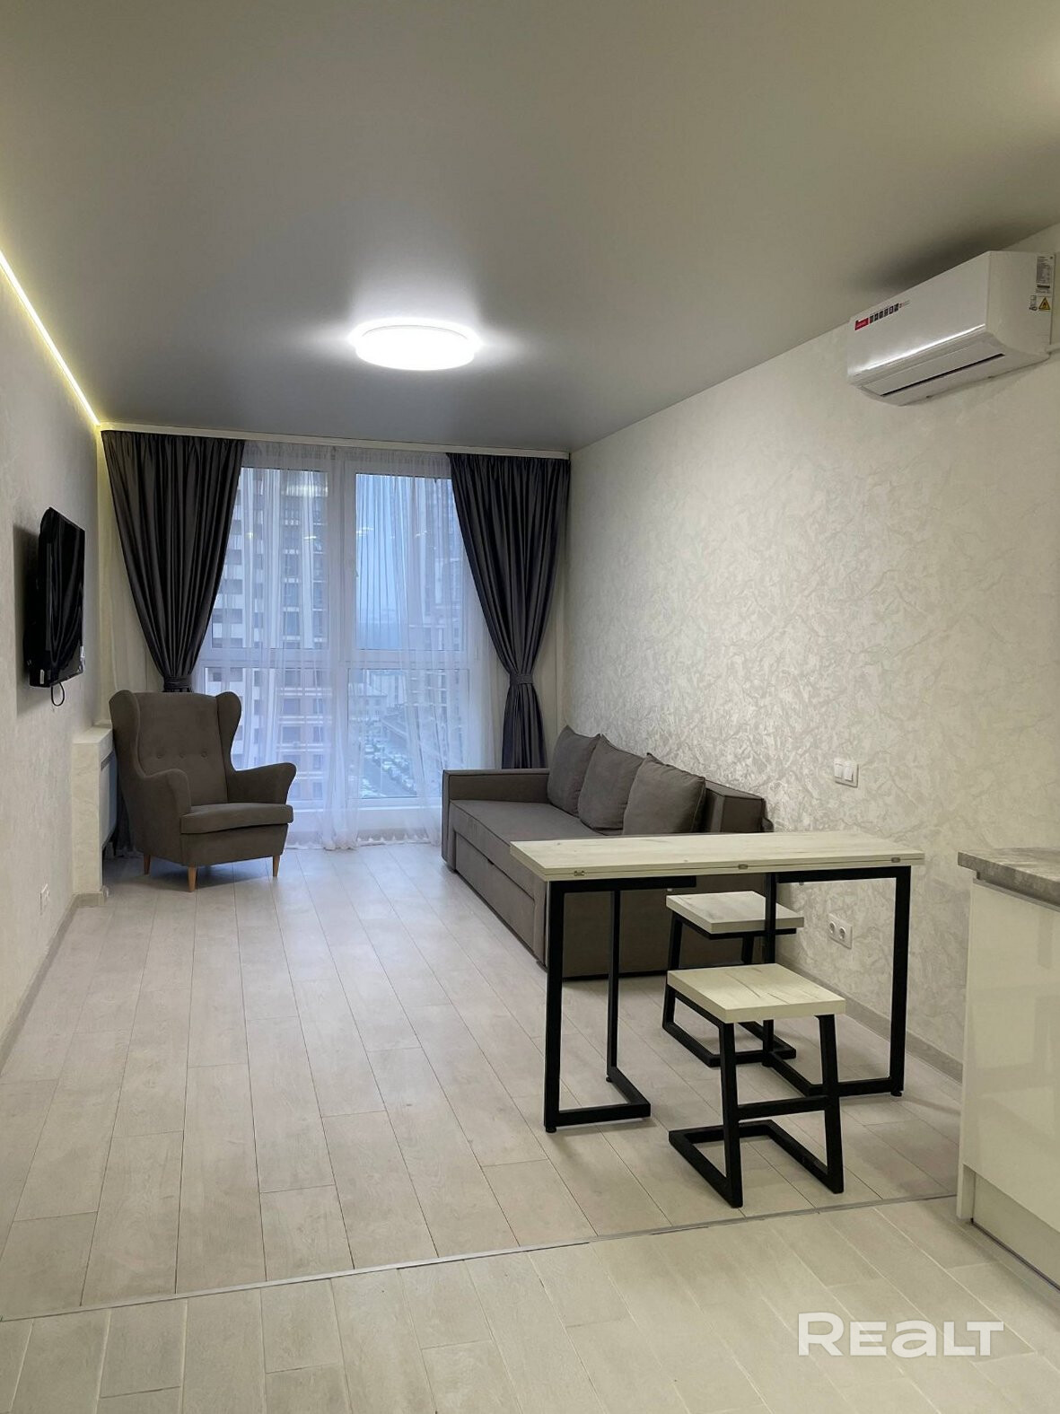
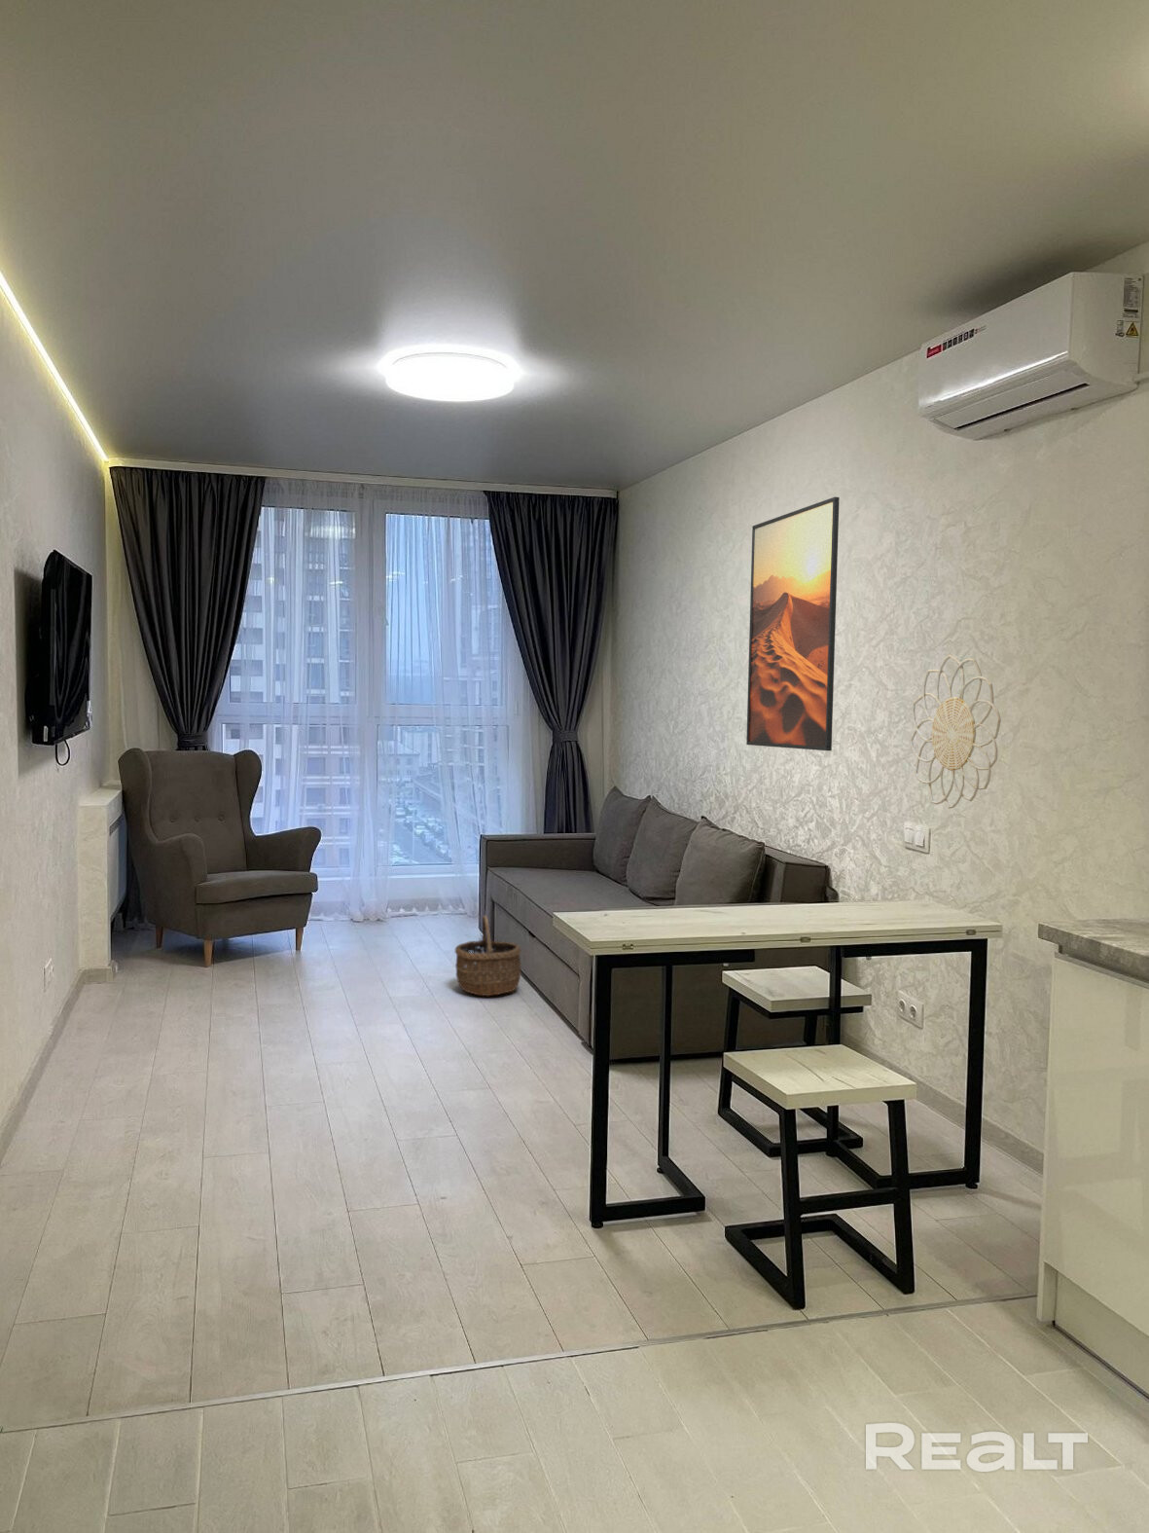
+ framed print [745,496,840,752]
+ wicker basket [454,915,523,997]
+ decorative wall piece [910,654,1002,810]
